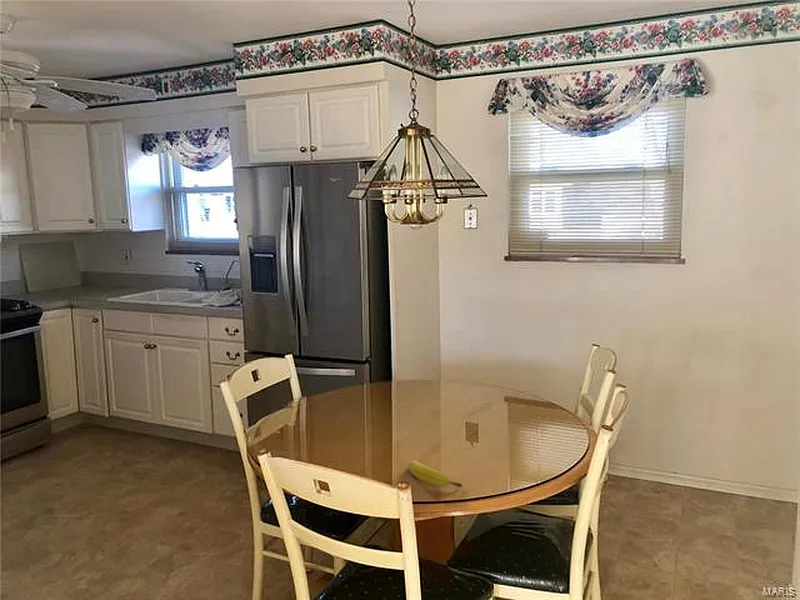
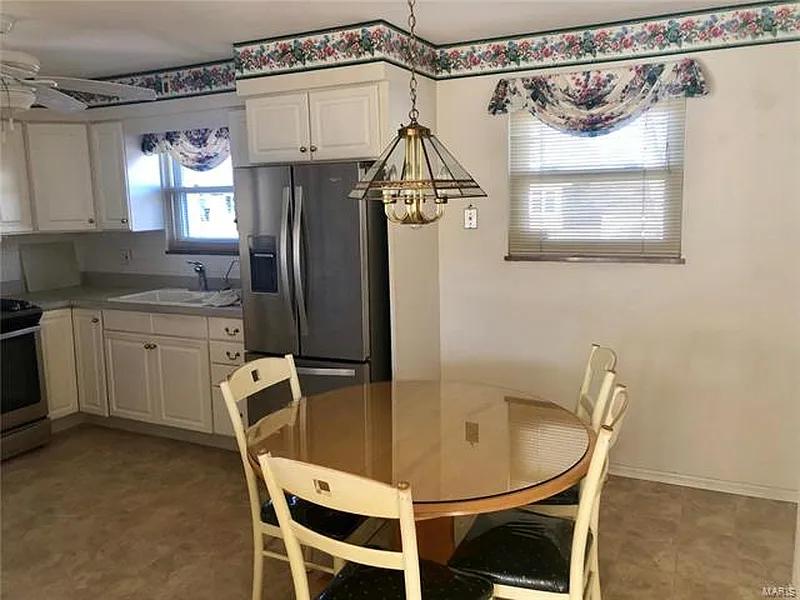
- fruit [407,459,463,488]
